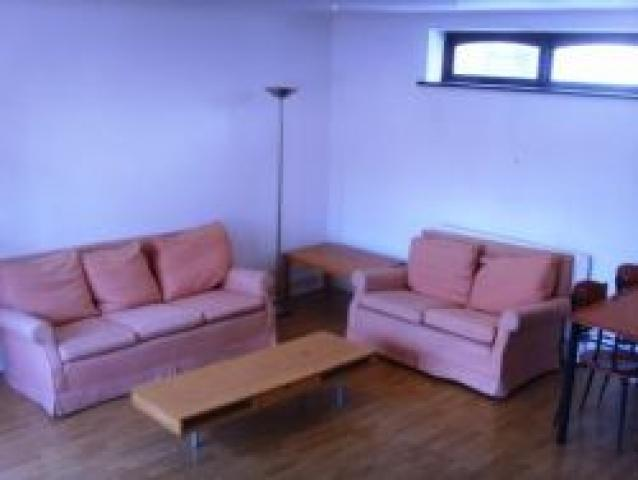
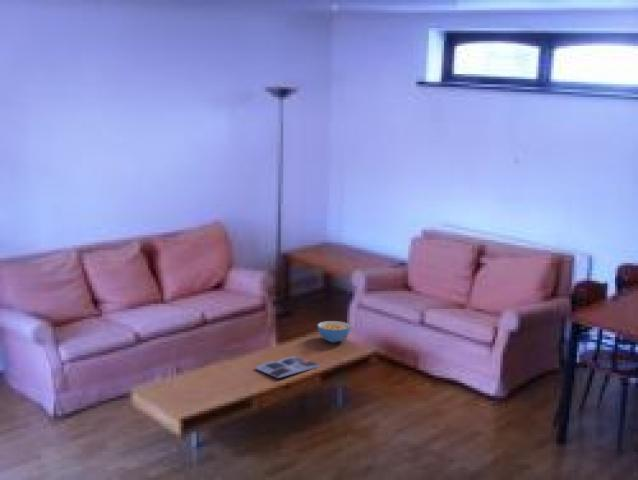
+ magazine [254,355,323,379]
+ cereal bowl [316,320,352,344]
